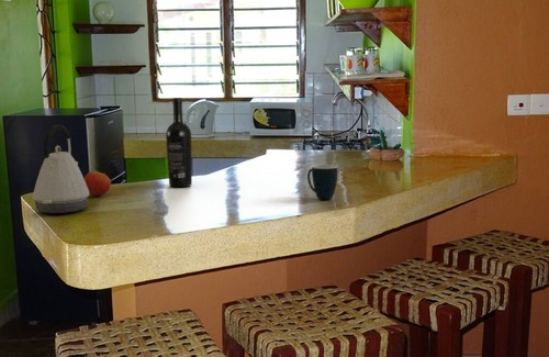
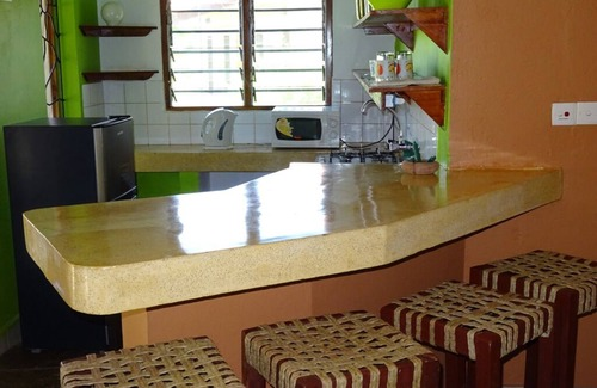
- kettle [32,123,90,214]
- mug [306,164,338,200]
- apple [83,169,112,197]
- wine bottle [165,97,193,188]
